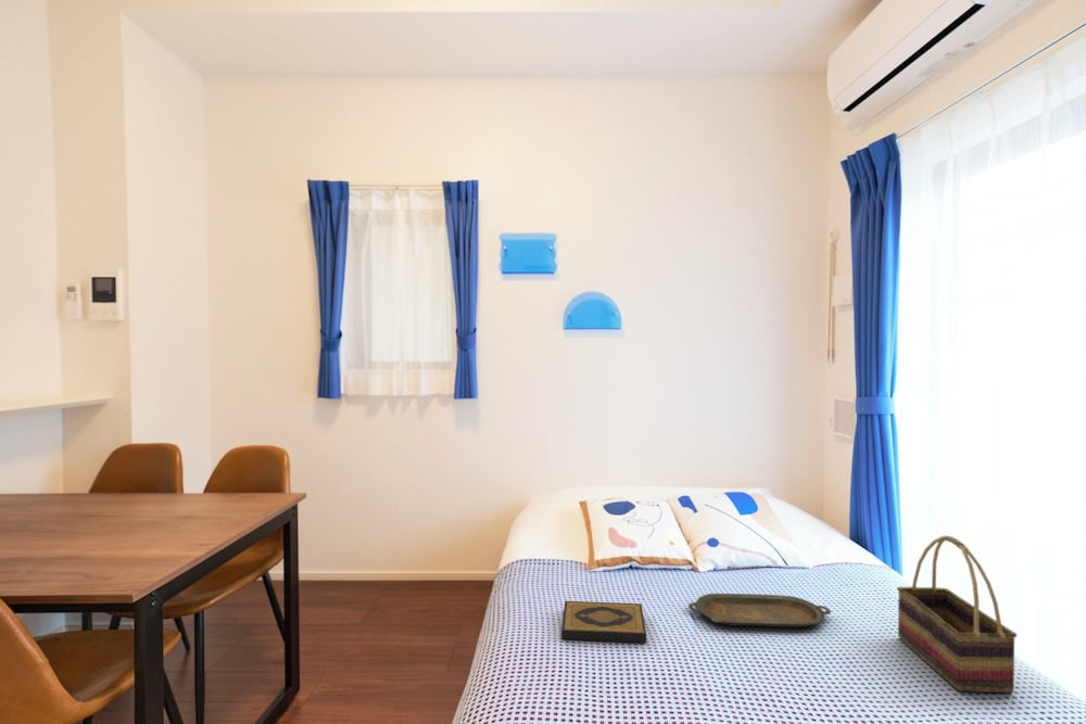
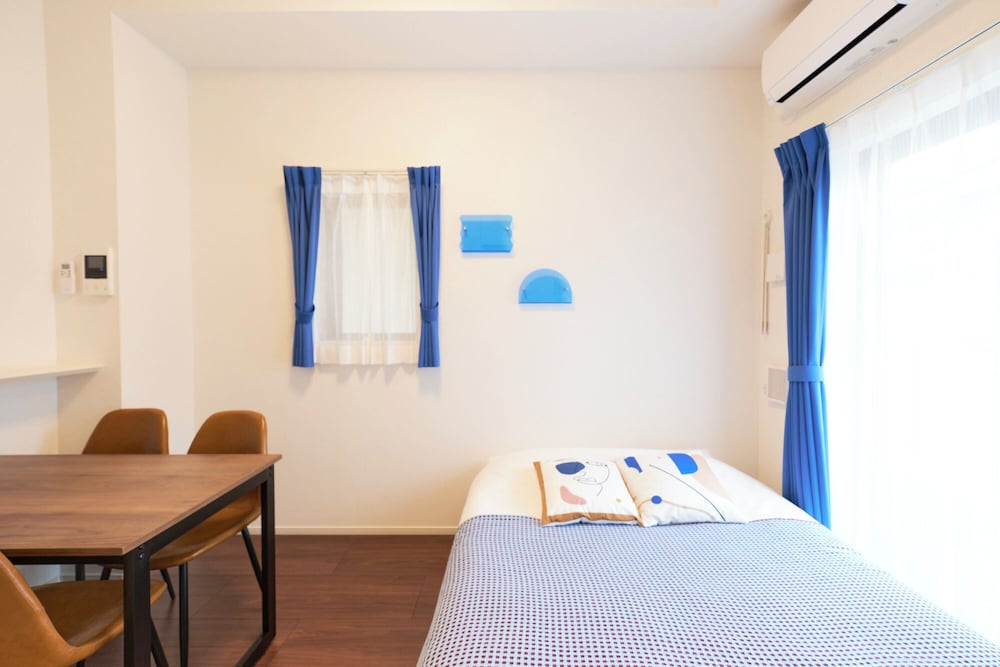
- hardback book [560,600,647,644]
- serving tray [687,593,832,628]
- woven basket [896,534,1019,695]
